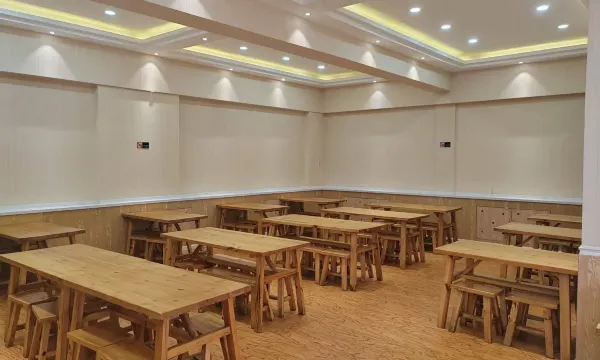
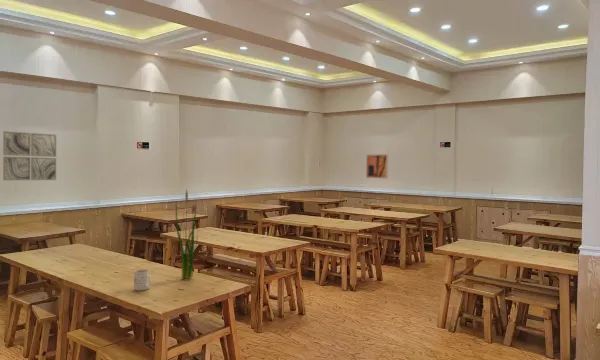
+ wall art [365,153,389,180]
+ plant [175,189,199,280]
+ wall art [2,130,57,181]
+ mug [133,268,152,292]
